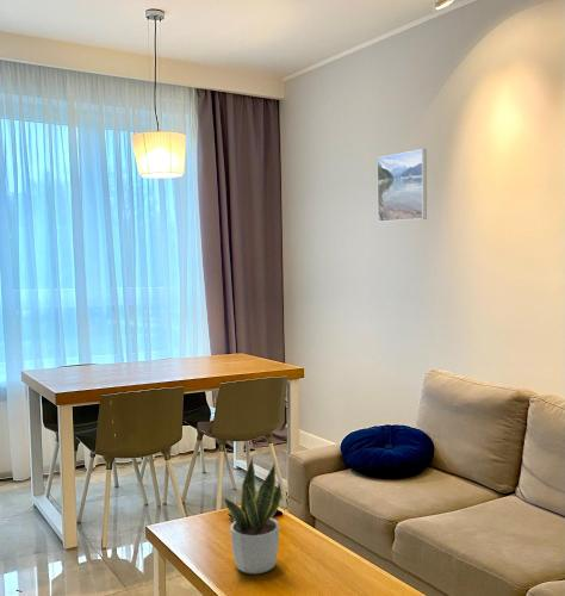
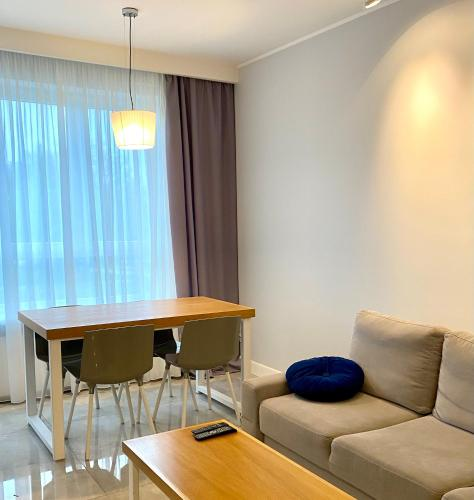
- potted plant [223,457,282,576]
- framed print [375,148,428,223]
